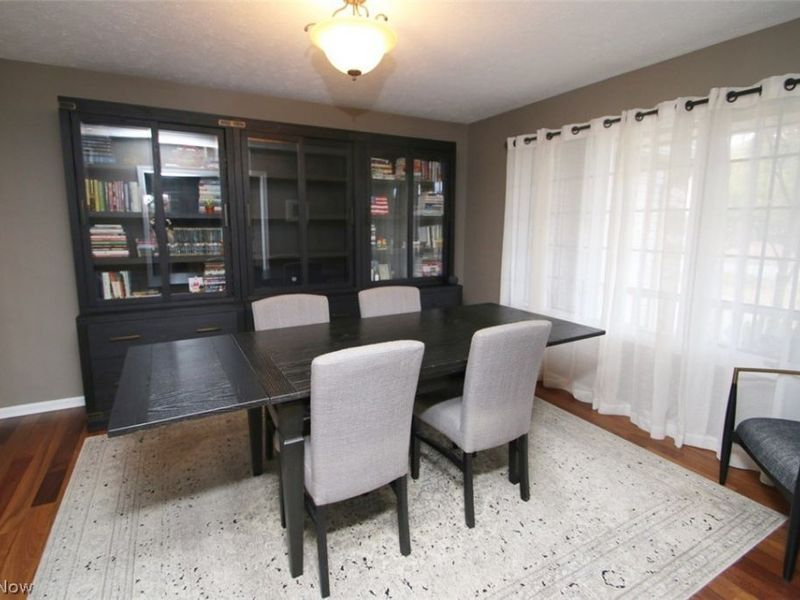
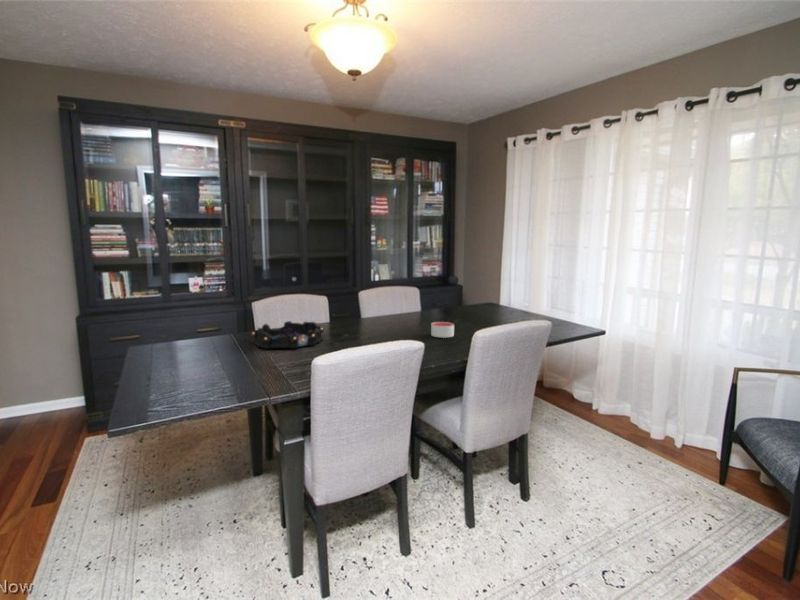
+ decorative bowl [251,320,325,349]
+ candle [430,321,455,339]
